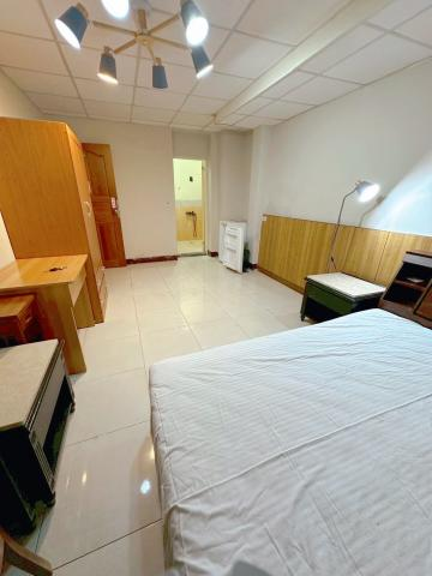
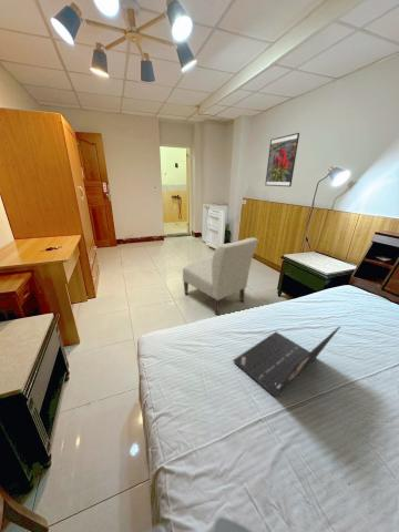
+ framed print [264,132,300,187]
+ chair [182,236,259,316]
+ laptop [233,325,341,398]
